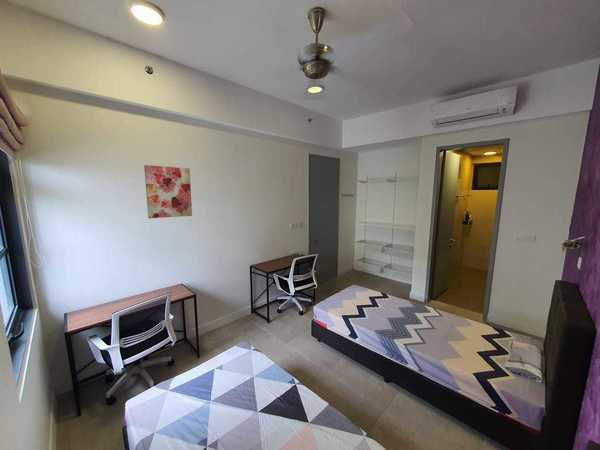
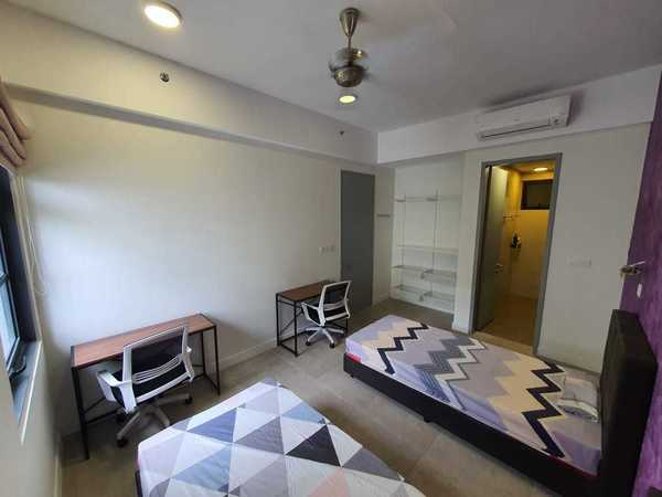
- wall art [143,164,193,219]
